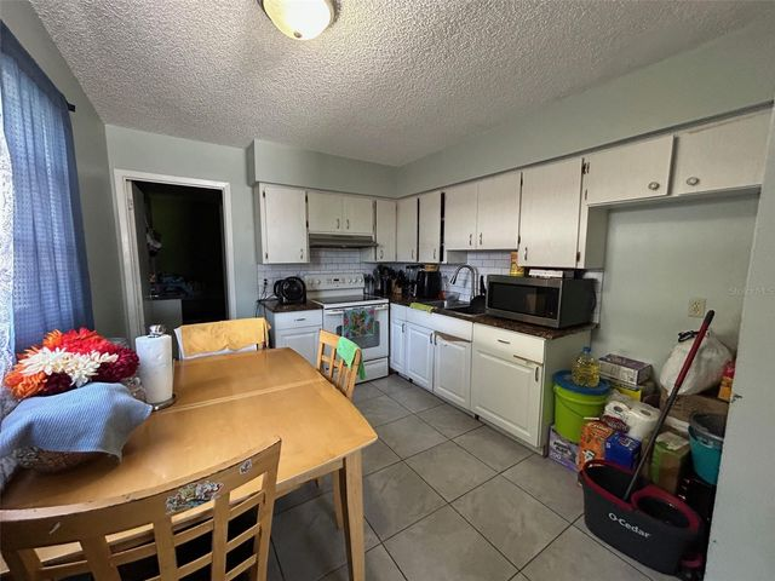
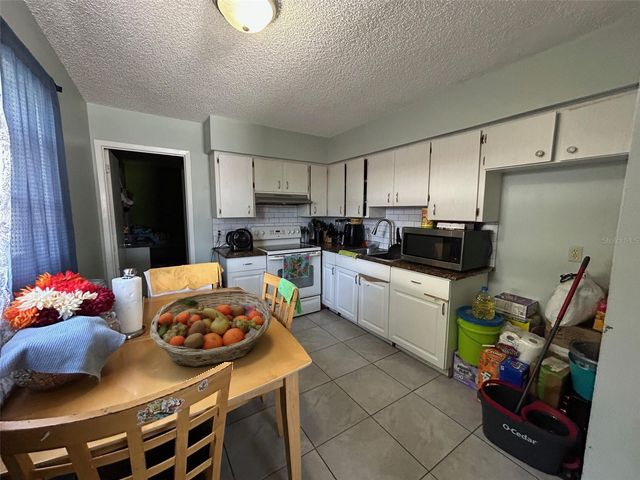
+ fruit basket [149,289,273,368]
